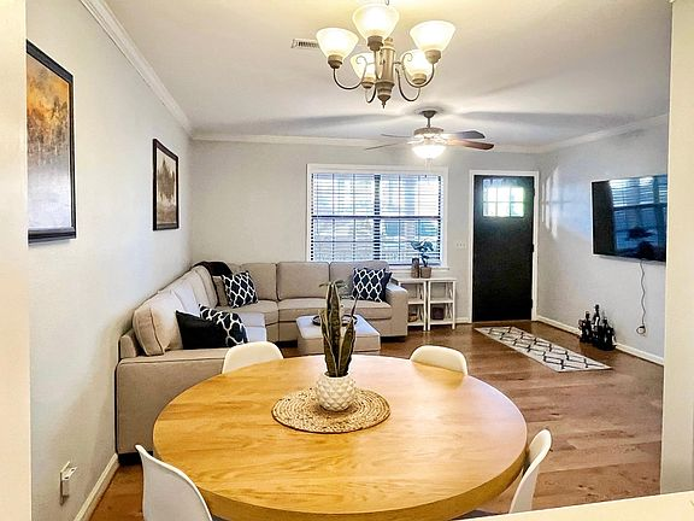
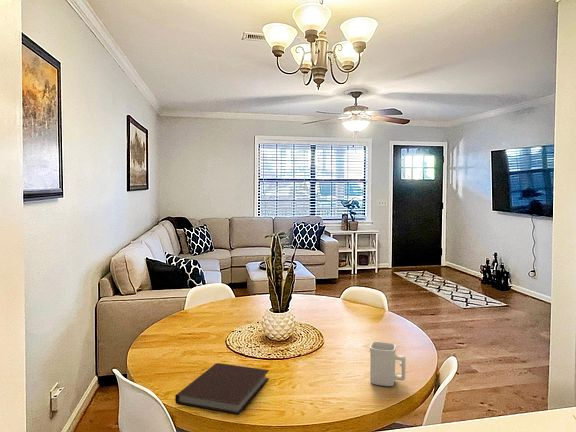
+ mug [369,341,407,387]
+ notebook [174,362,270,416]
